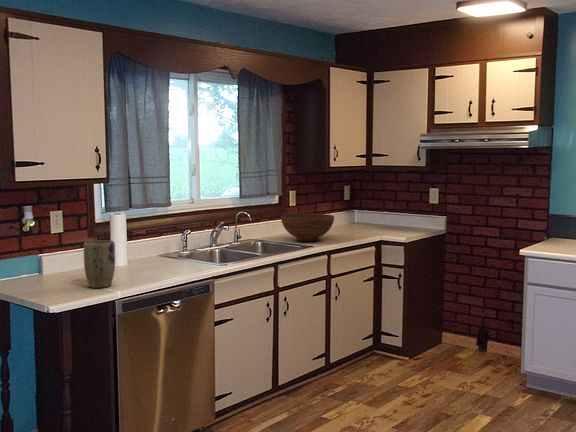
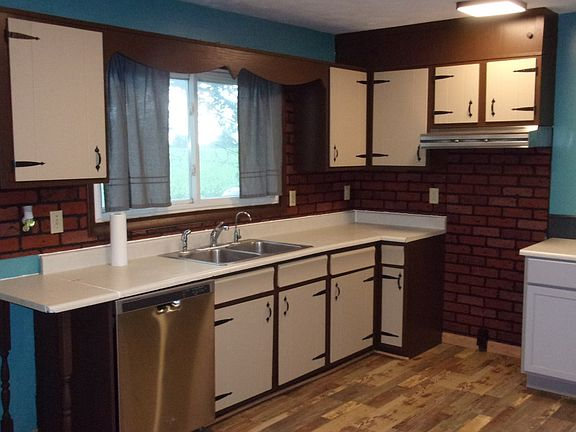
- plant pot [83,239,116,289]
- fruit bowl [280,213,335,242]
